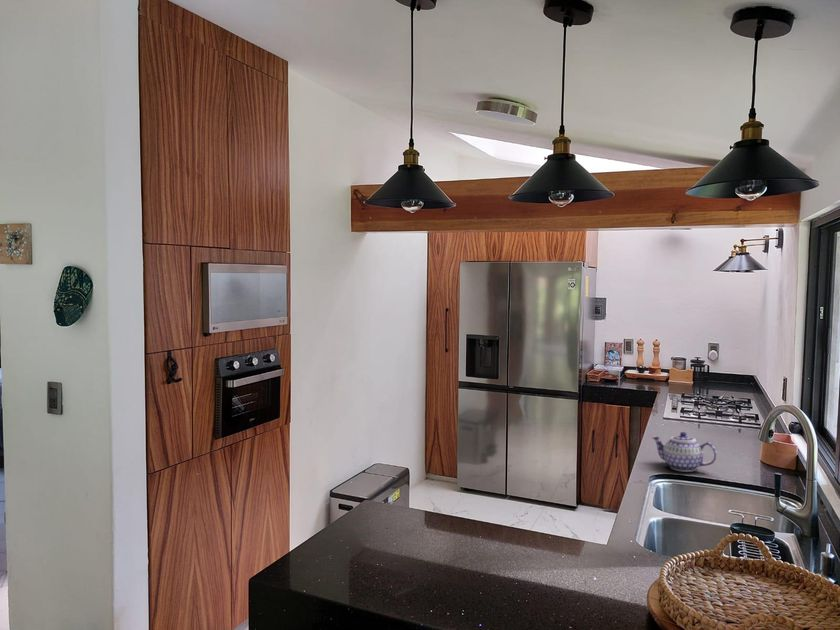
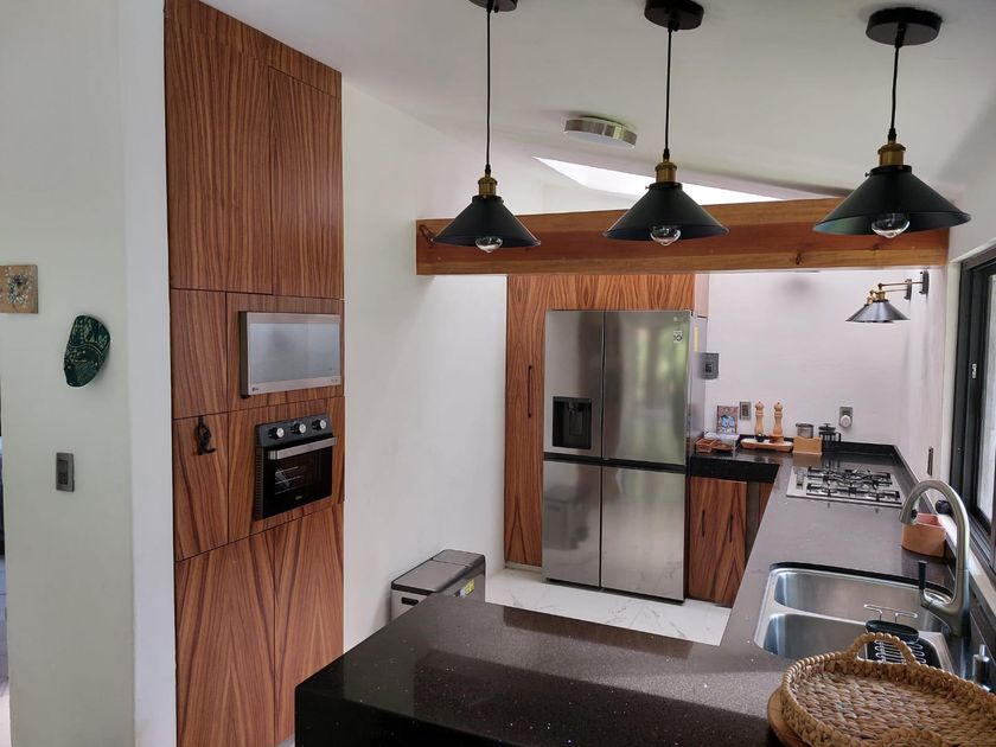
- teapot [651,431,718,473]
